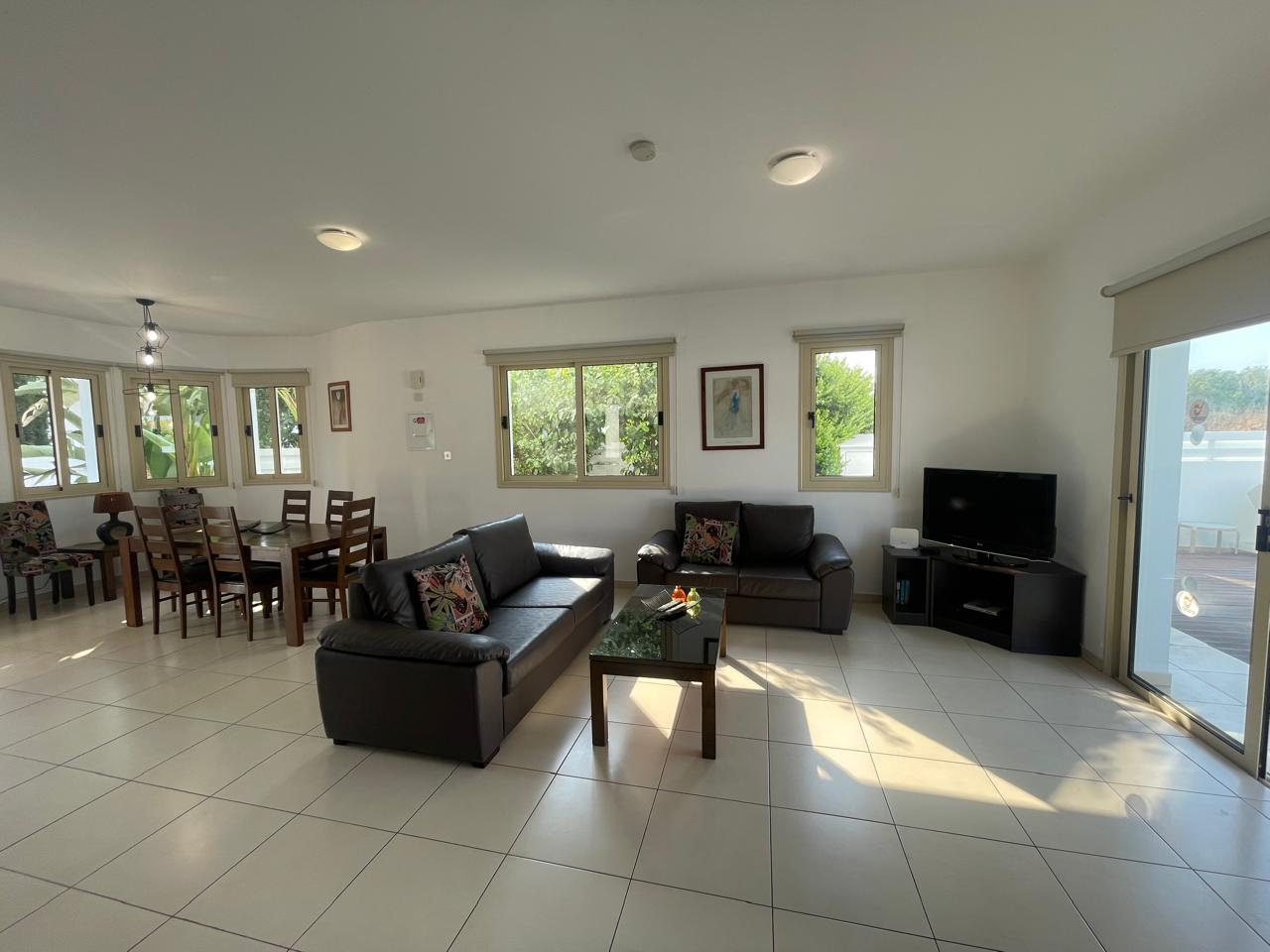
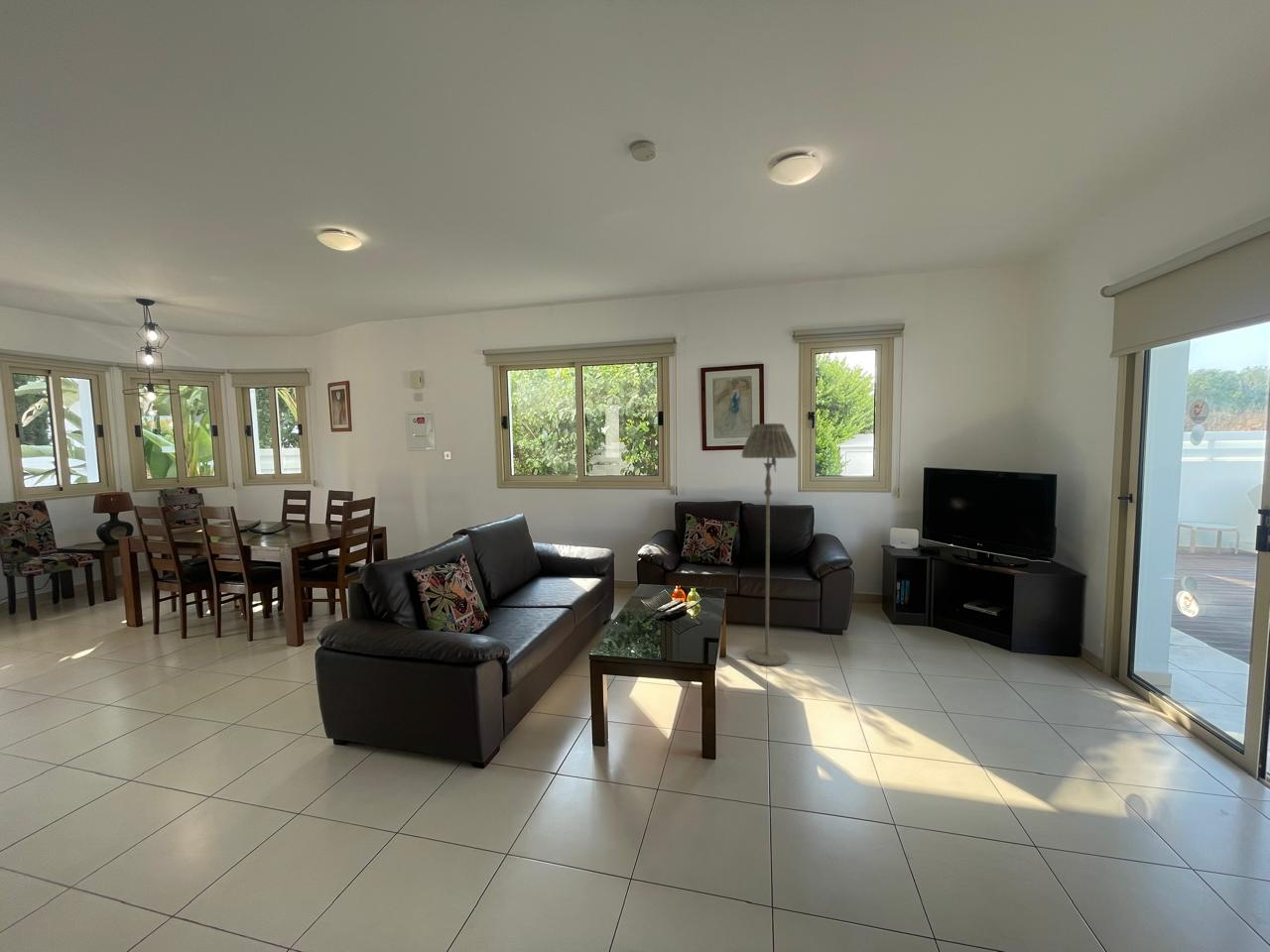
+ floor lamp [740,422,798,666]
